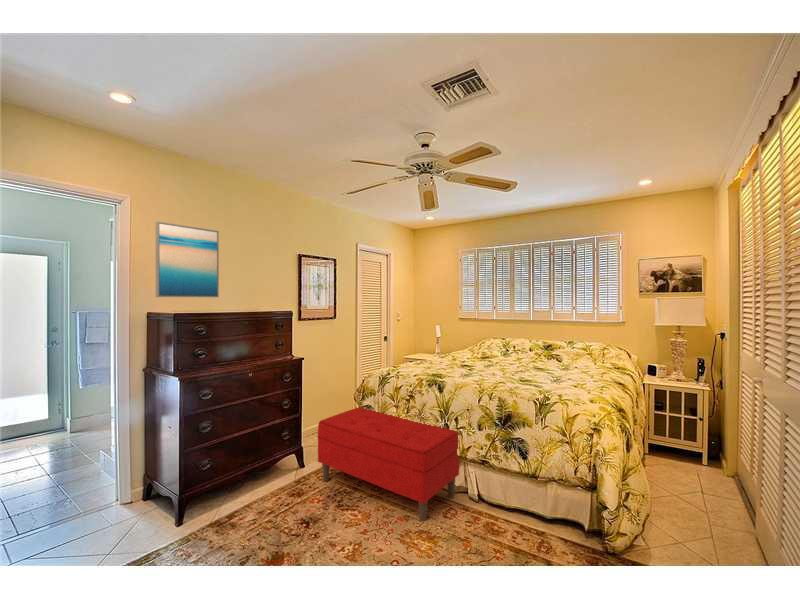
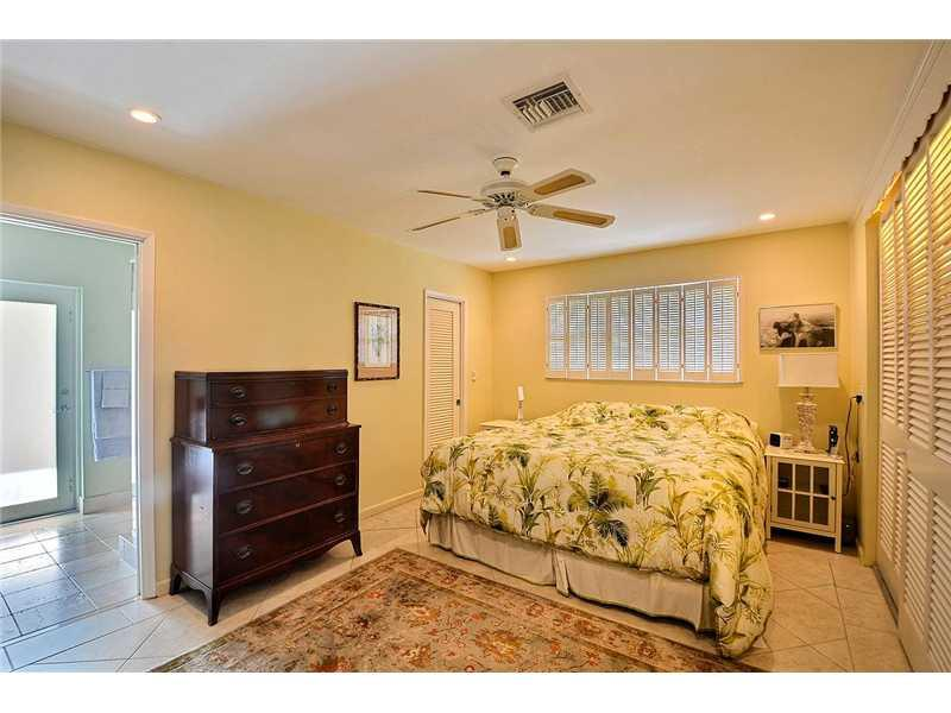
- bench [316,406,460,523]
- wall art [155,221,220,298]
